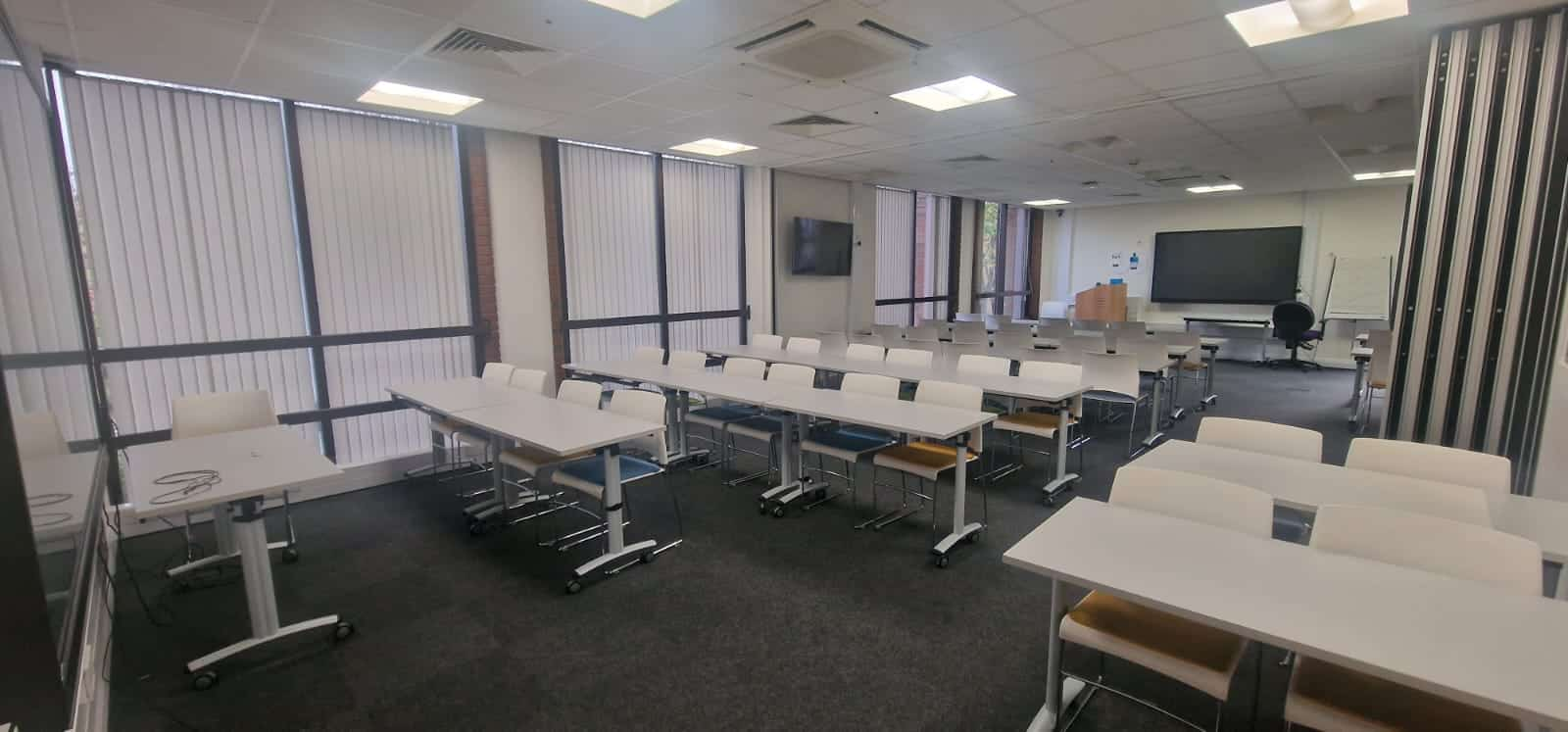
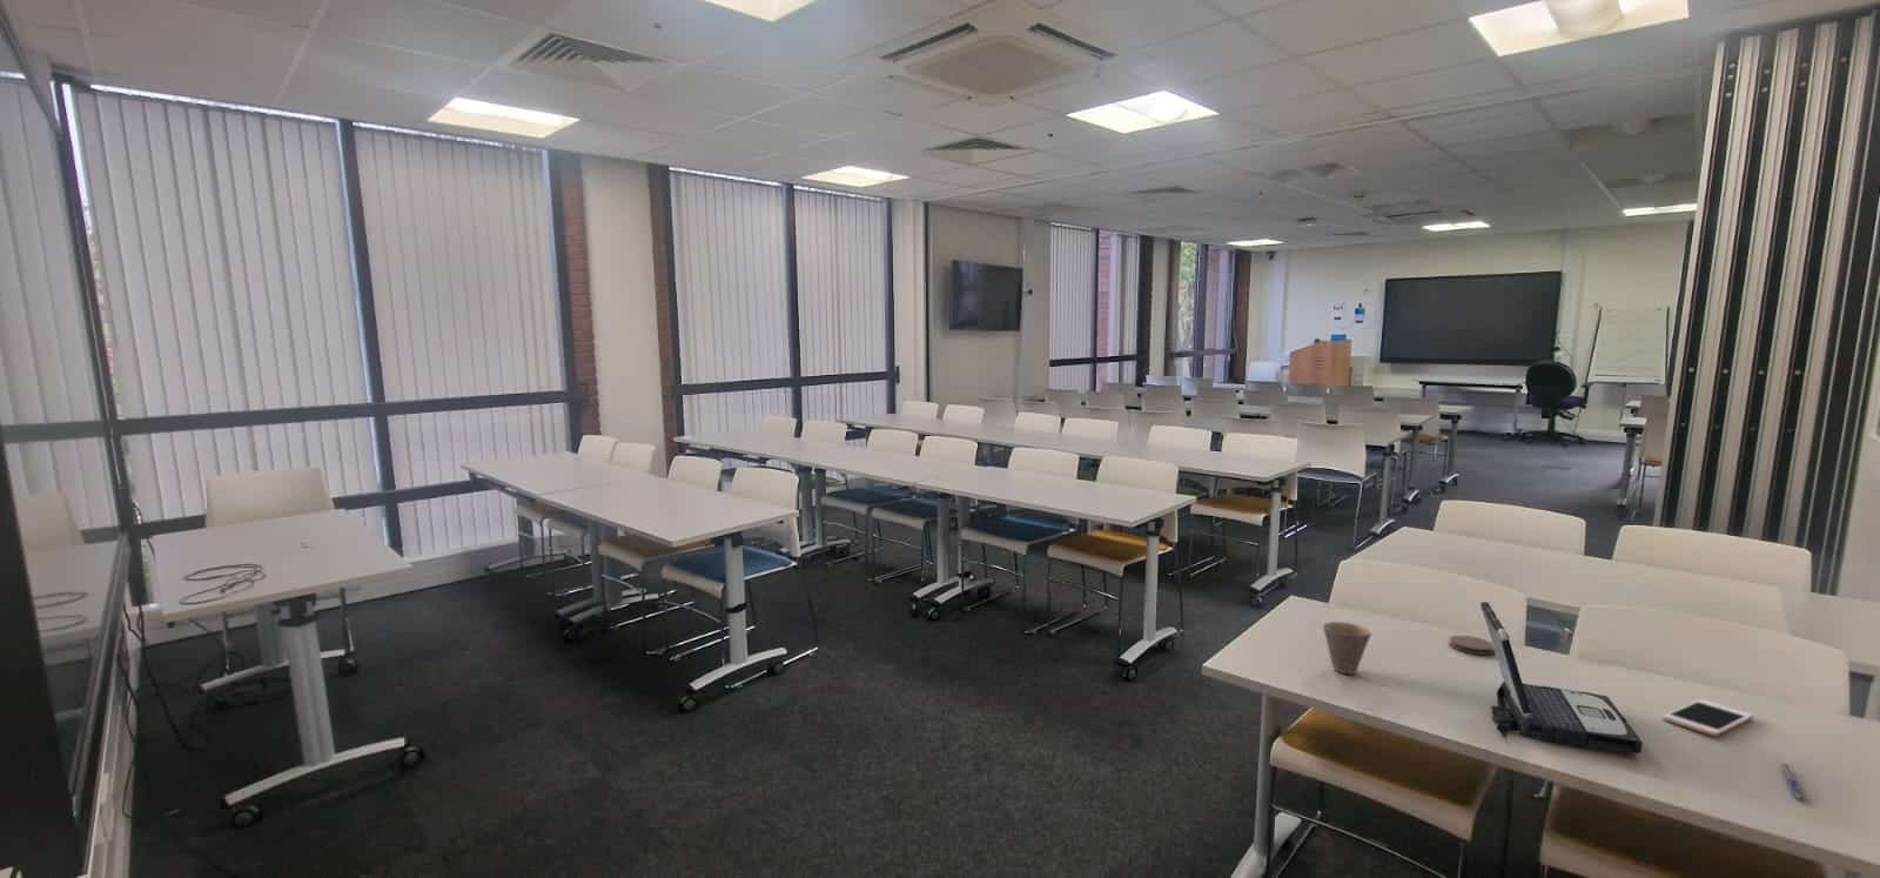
+ coaster [1448,635,1495,656]
+ cup [1322,620,1373,674]
+ pen [1779,762,1808,801]
+ cell phone [1663,698,1754,736]
+ laptop [1480,600,1644,754]
